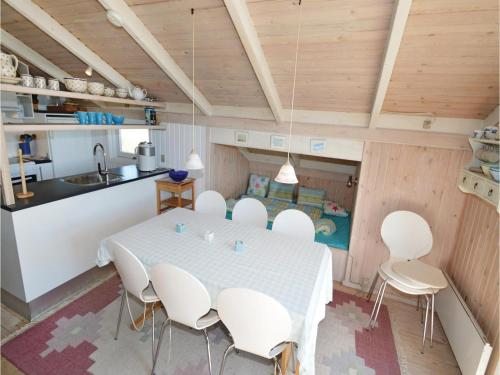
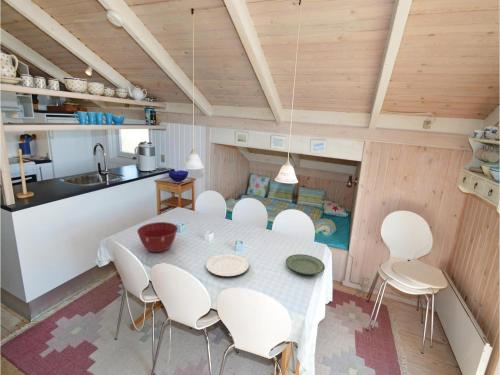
+ plate [205,253,250,277]
+ plate [285,253,326,276]
+ mixing bowl [136,221,179,253]
